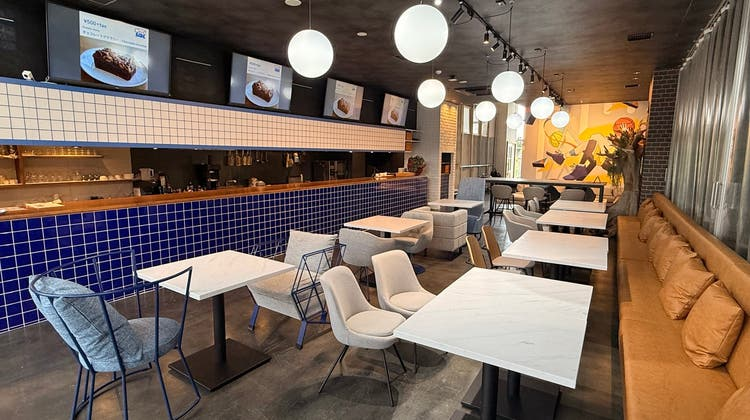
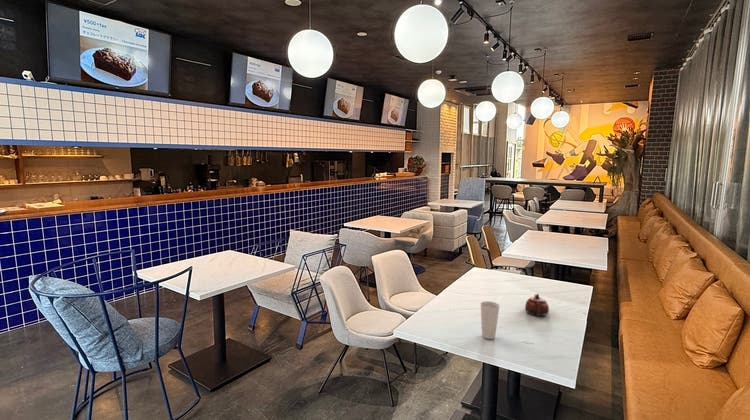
+ cup [480,300,500,340]
+ teapot [524,293,550,317]
